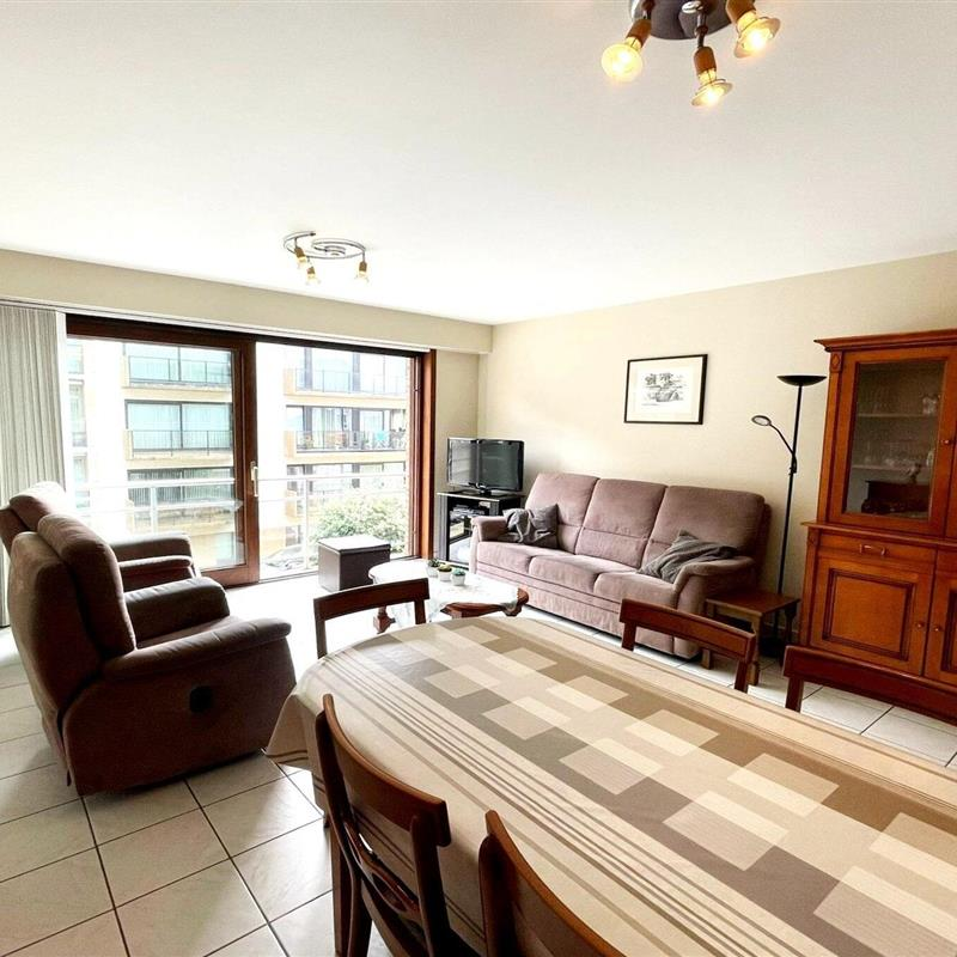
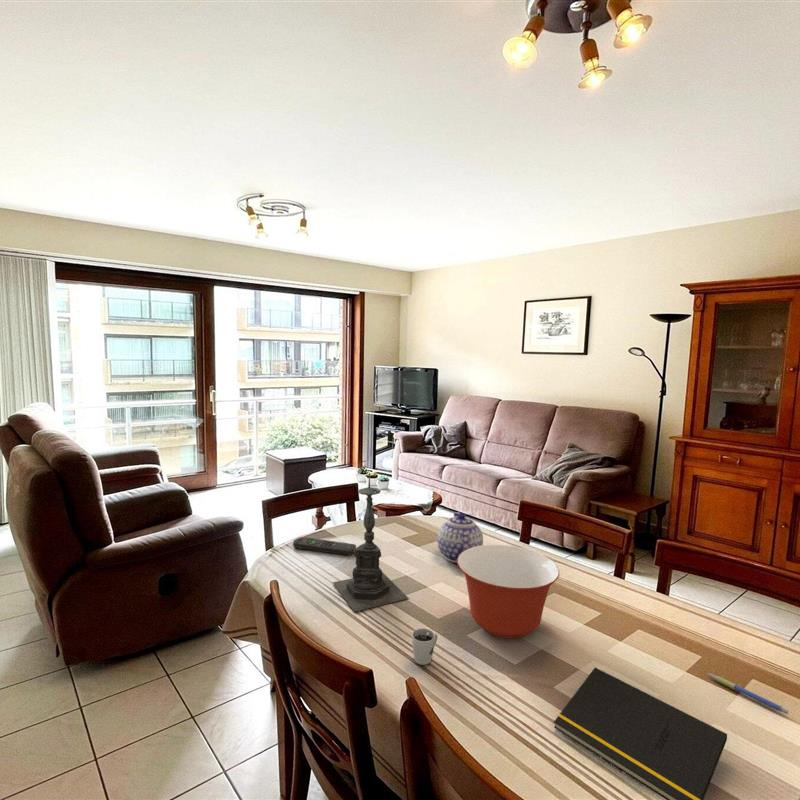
+ notepad [553,666,728,800]
+ mixing bowl [457,544,560,639]
+ pen [706,672,789,715]
+ remote control [292,536,357,556]
+ candle holder [332,471,410,613]
+ teapot [437,511,484,564]
+ cup [411,627,438,666]
